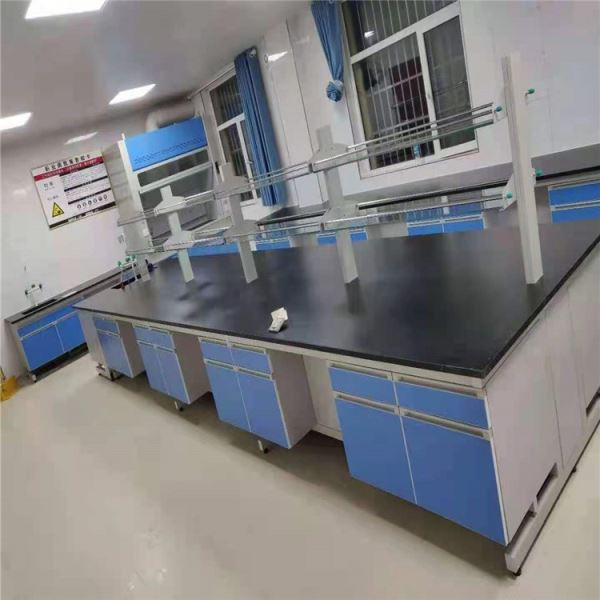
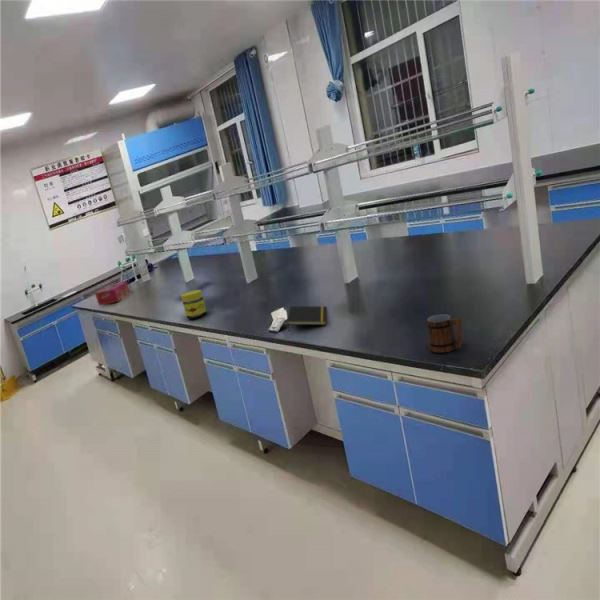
+ mug [426,313,464,354]
+ tissue box [94,280,131,307]
+ jar [180,289,208,320]
+ notepad [285,305,327,331]
